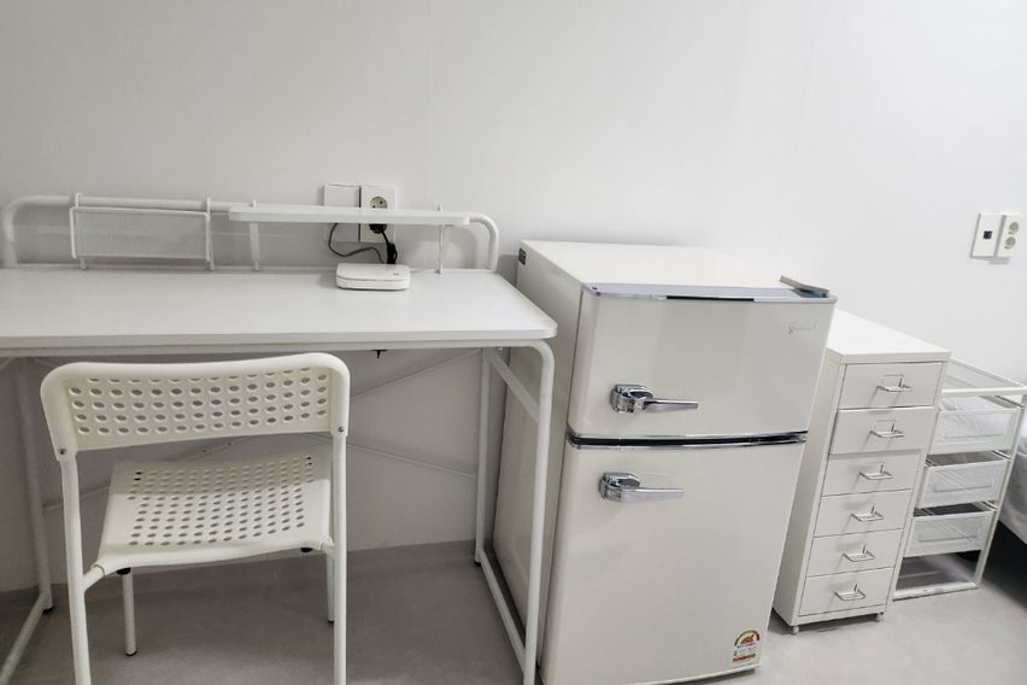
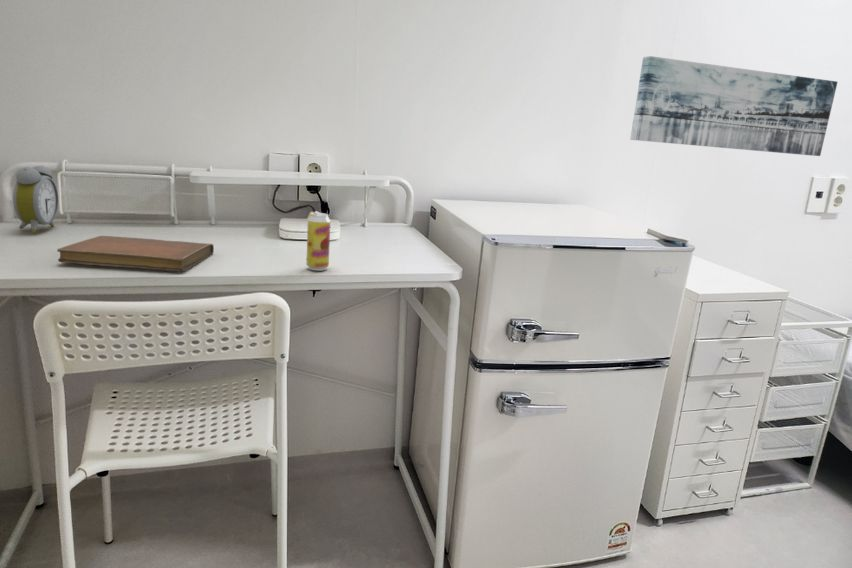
+ wall art [629,55,838,157]
+ alarm clock [12,165,59,234]
+ notebook [56,235,215,272]
+ beverage can [305,210,331,272]
